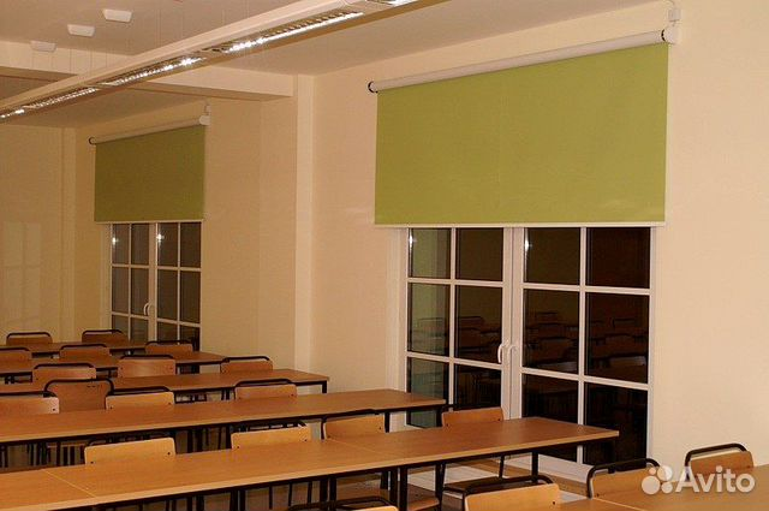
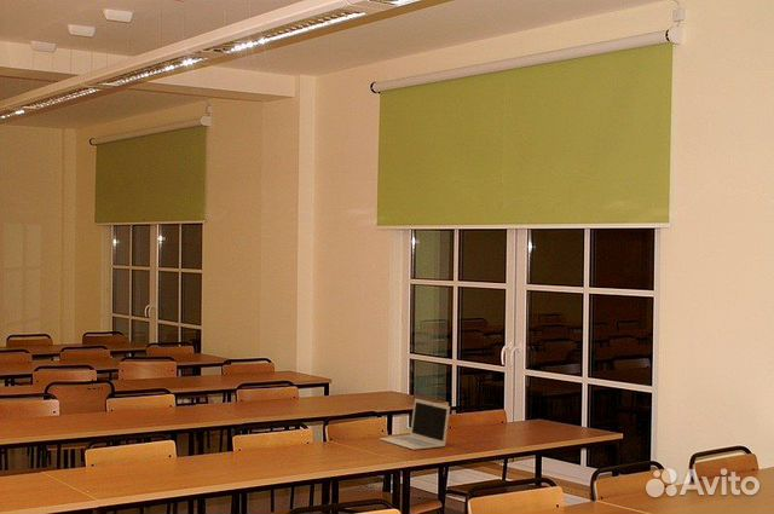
+ laptop [379,398,451,451]
